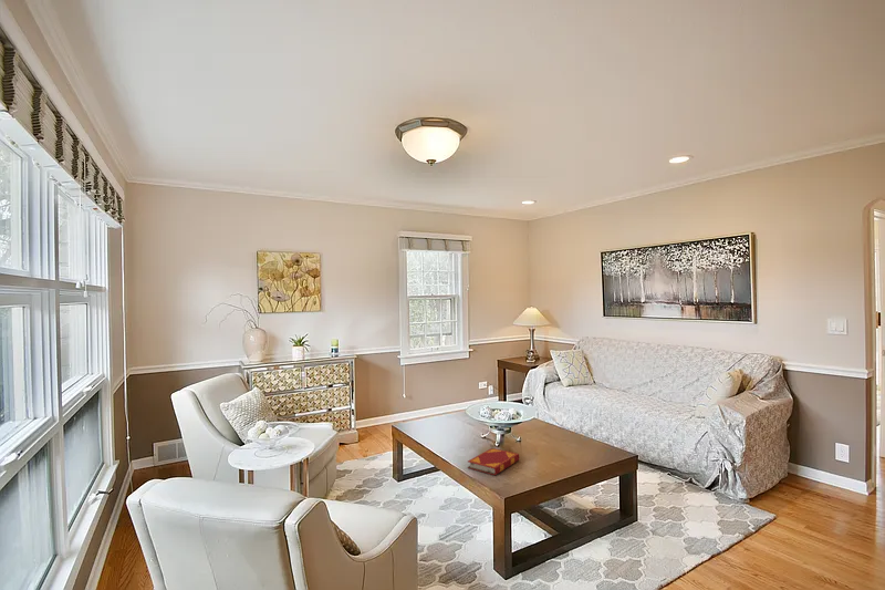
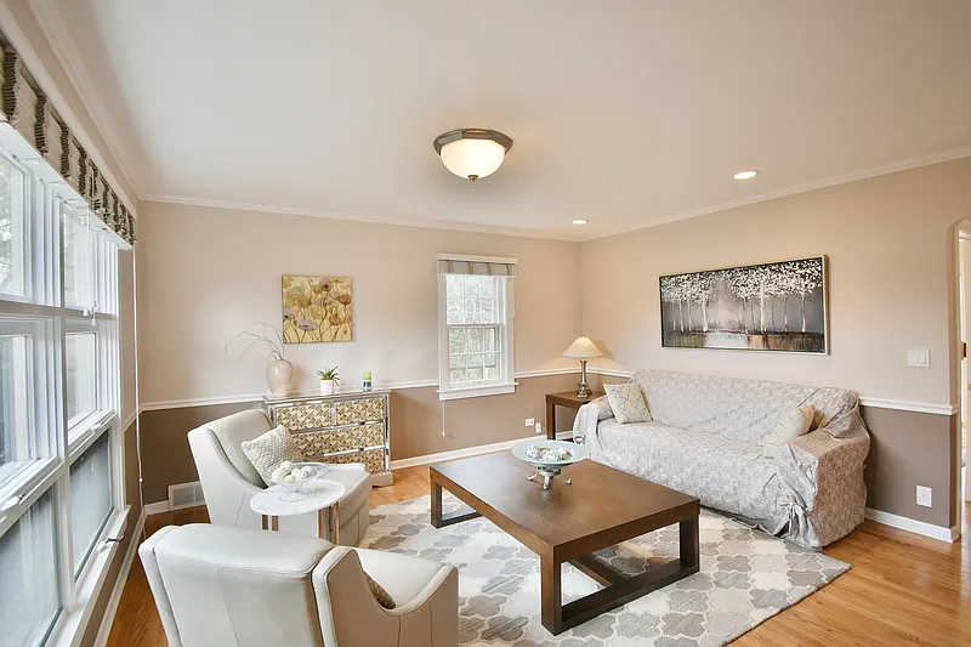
- hardback book [467,447,520,476]
